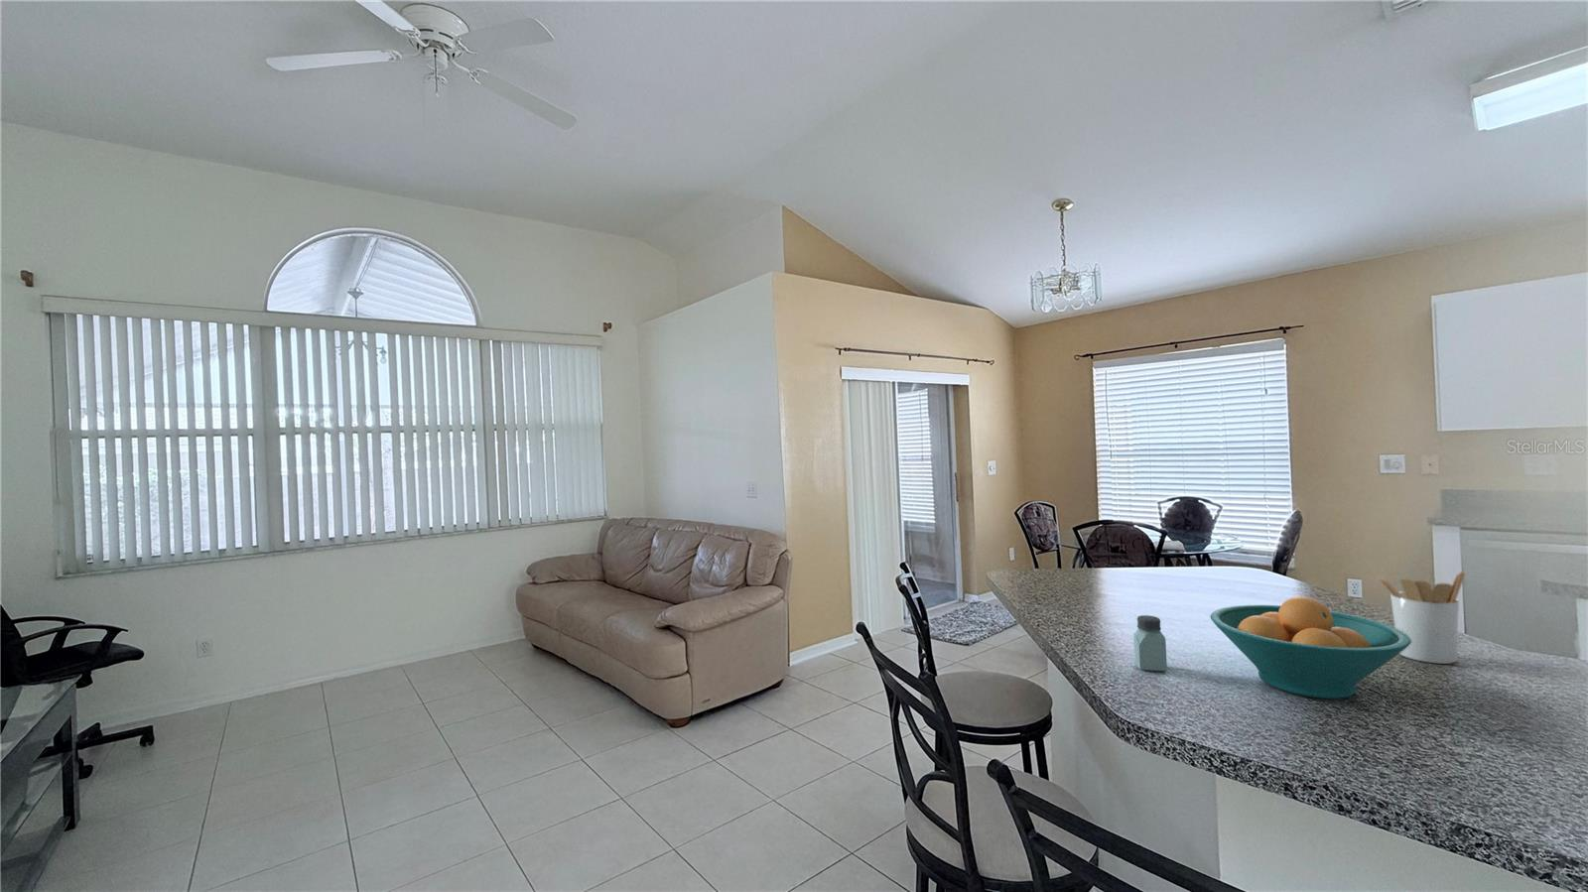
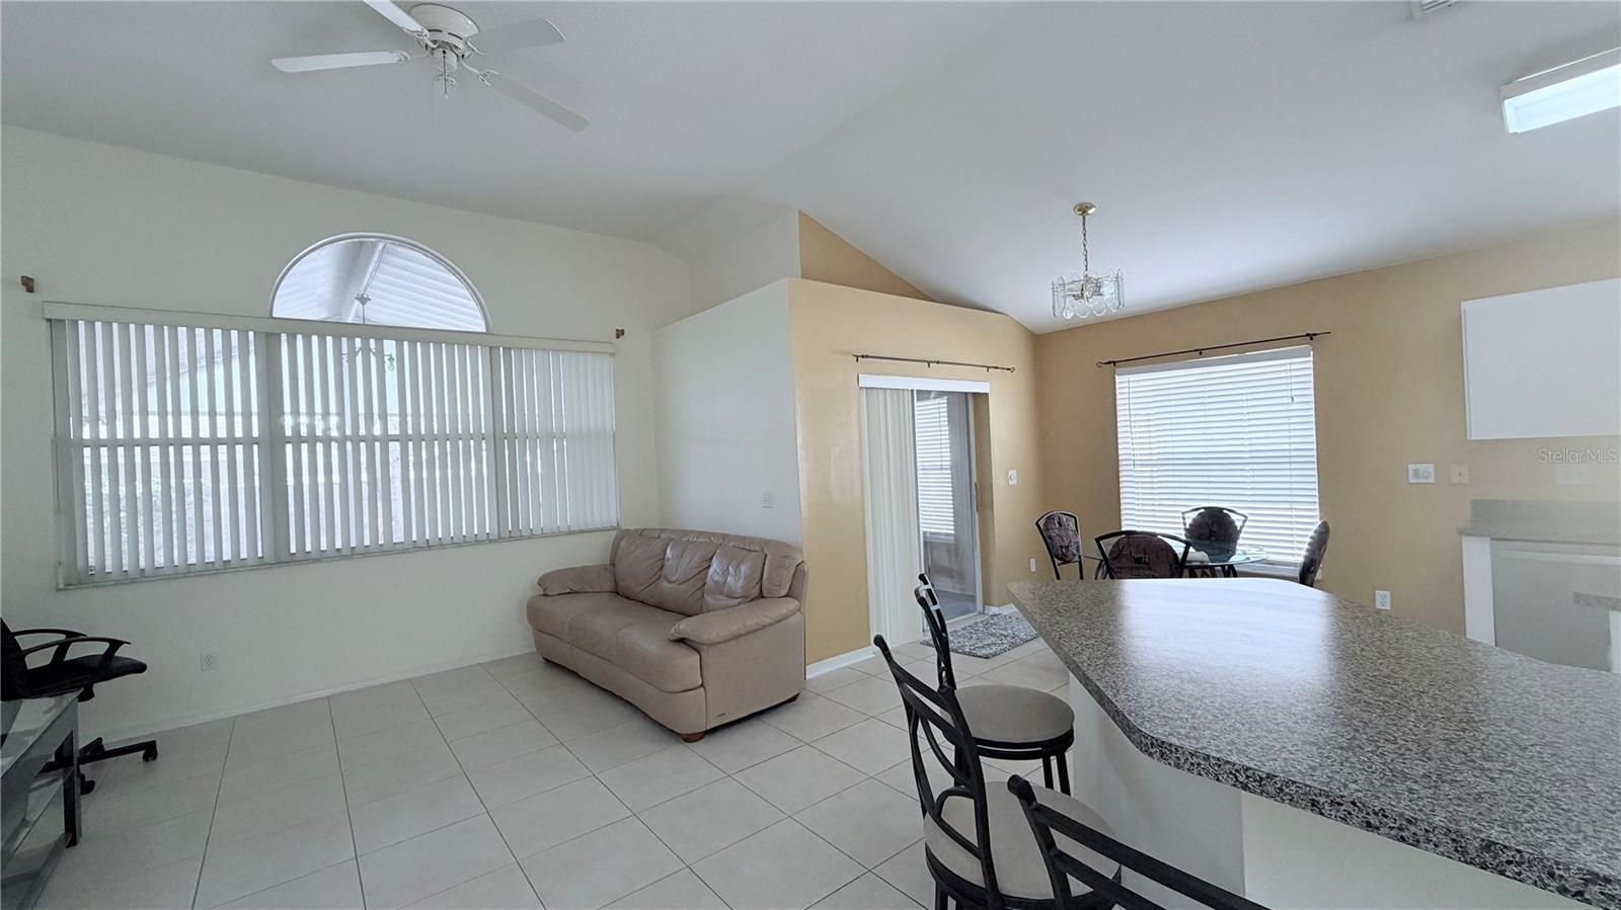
- saltshaker [1132,614,1168,673]
- utensil holder [1376,570,1466,665]
- fruit bowl [1210,595,1411,699]
